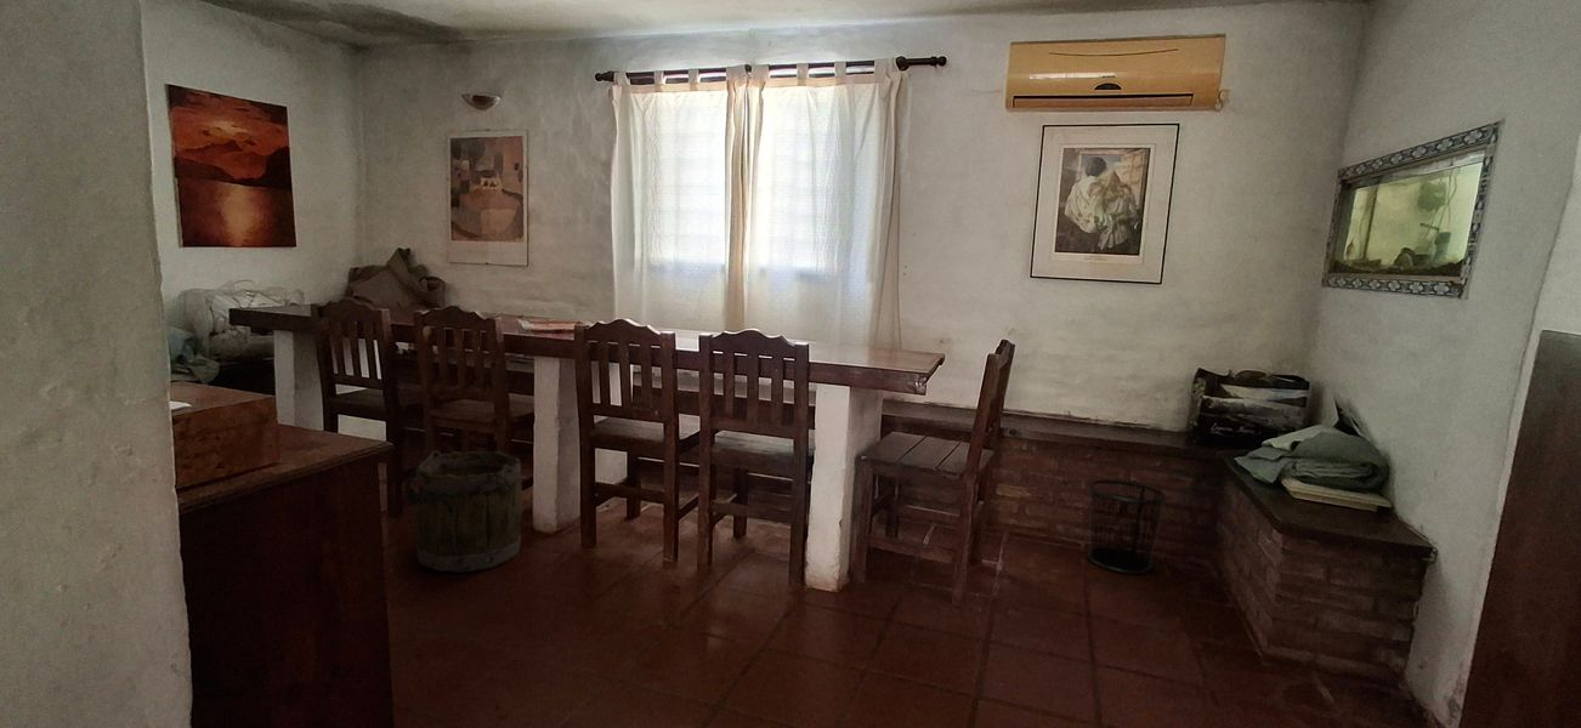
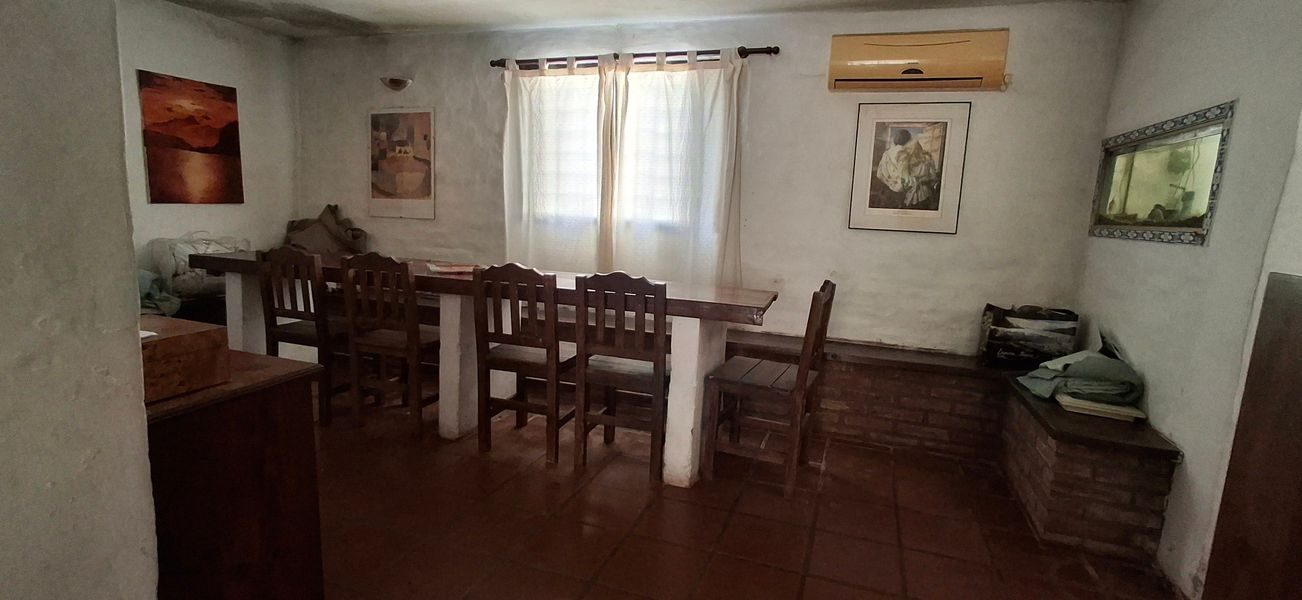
- waste bin [1087,478,1168,575]
- bucket [403,449,523,574]
